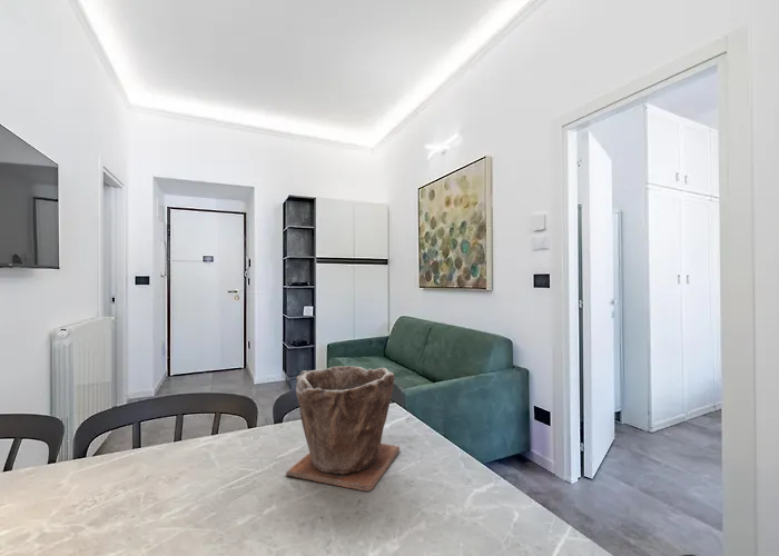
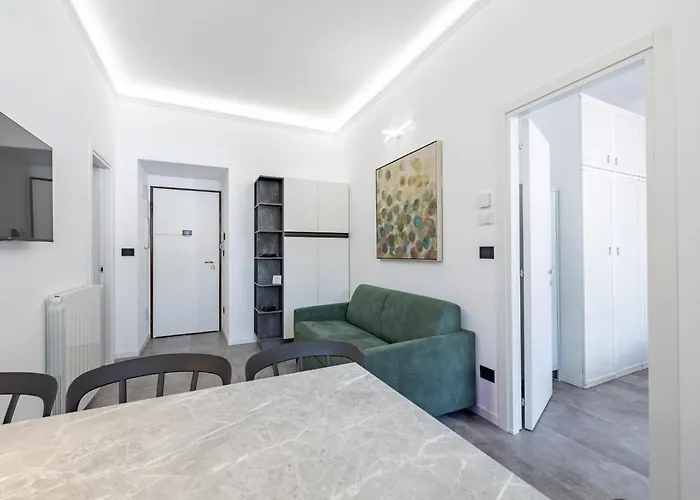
- plant pot [285,365,401,492]
